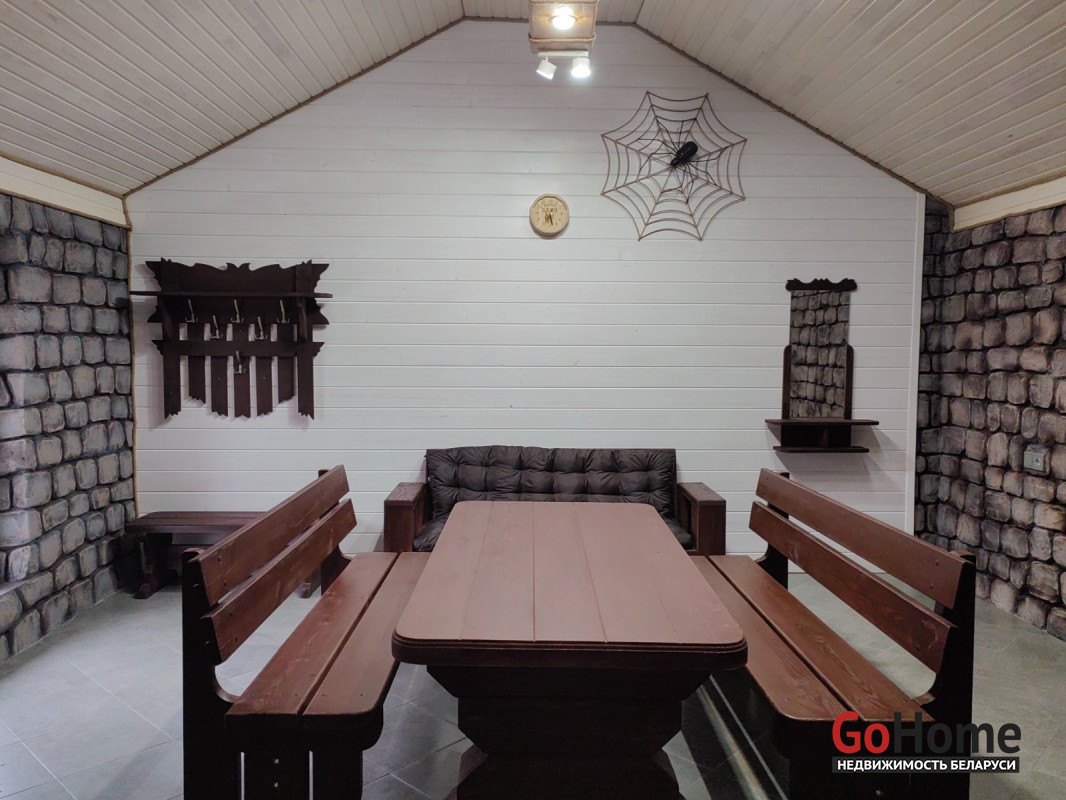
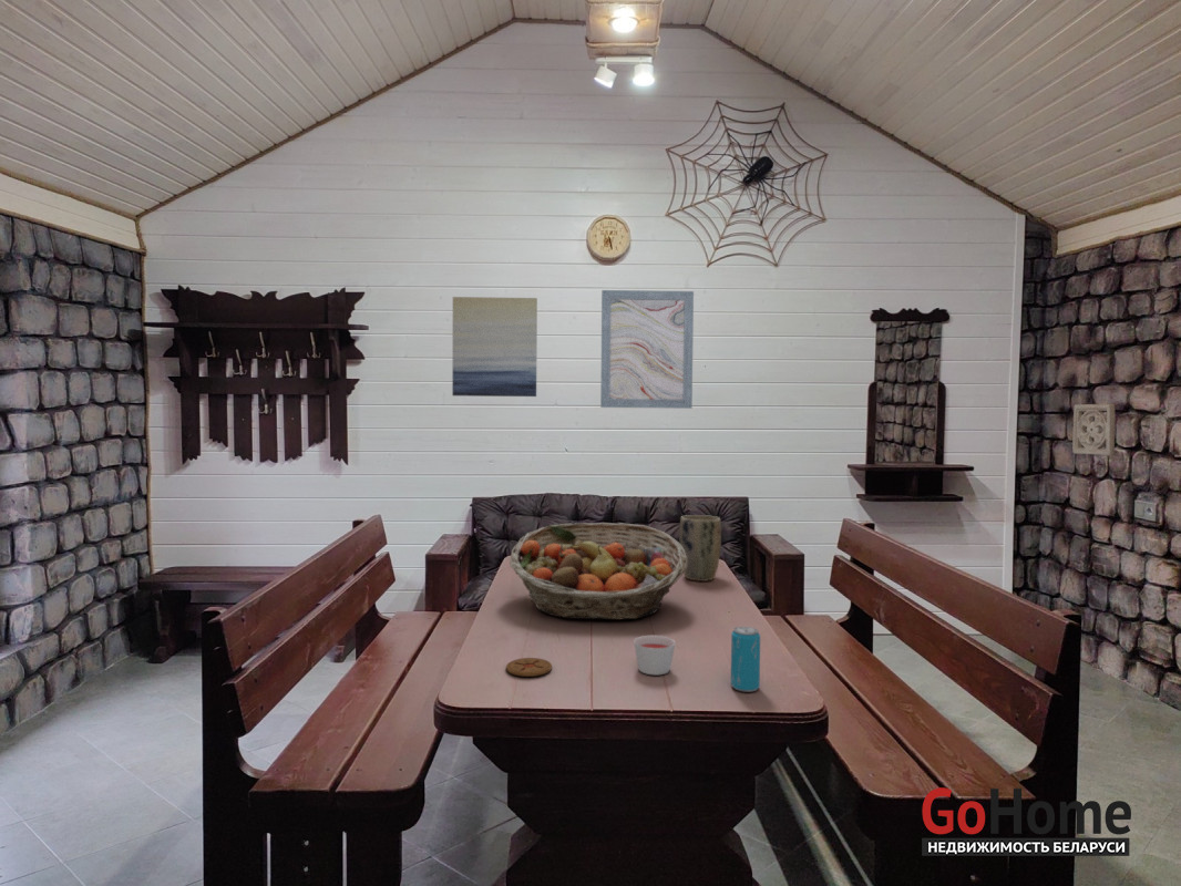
+ coaster [505,657,553,678]
+ plant pot [679,514,722,583]
+ wall art [451,296,538,398]
+ wall ornament [1071,403,1117,457]
+ wall art [599,289,695,410]
+ beverage can [730,626,761,693]
+ candle [633,635,676,677]
+ fruit basket [509,522,687,621]
